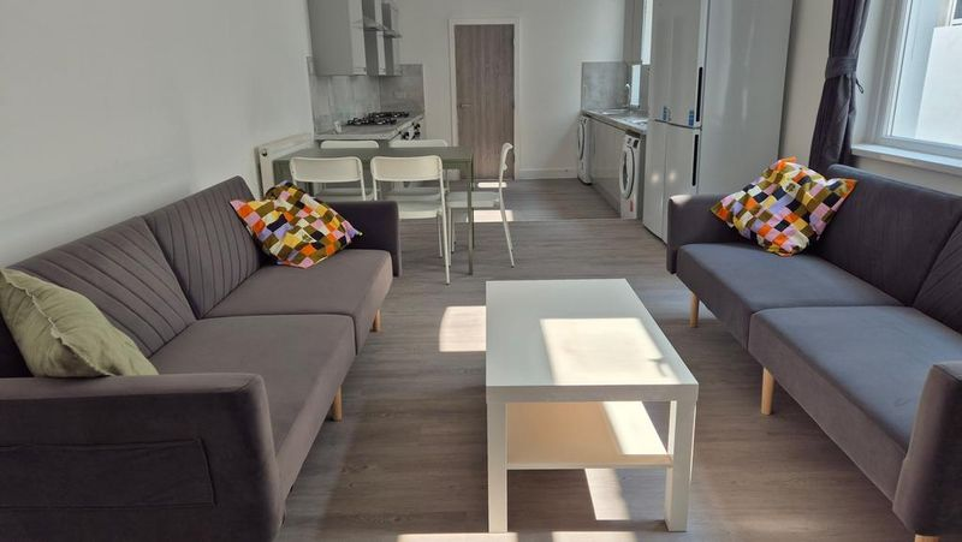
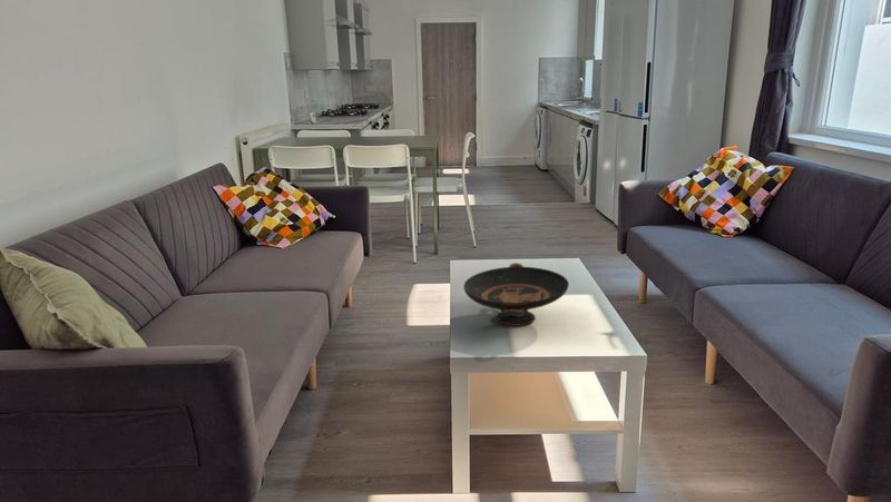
+ decorative bowl [462,262,570,327]
